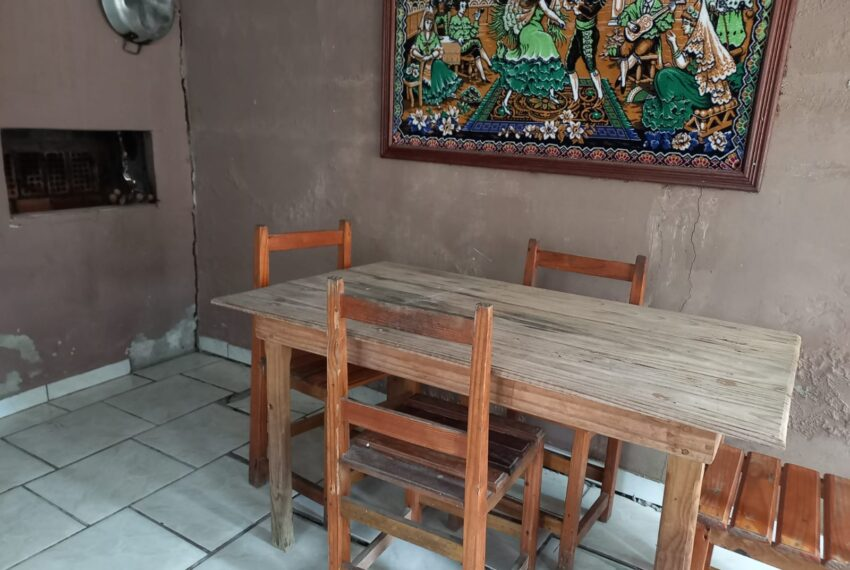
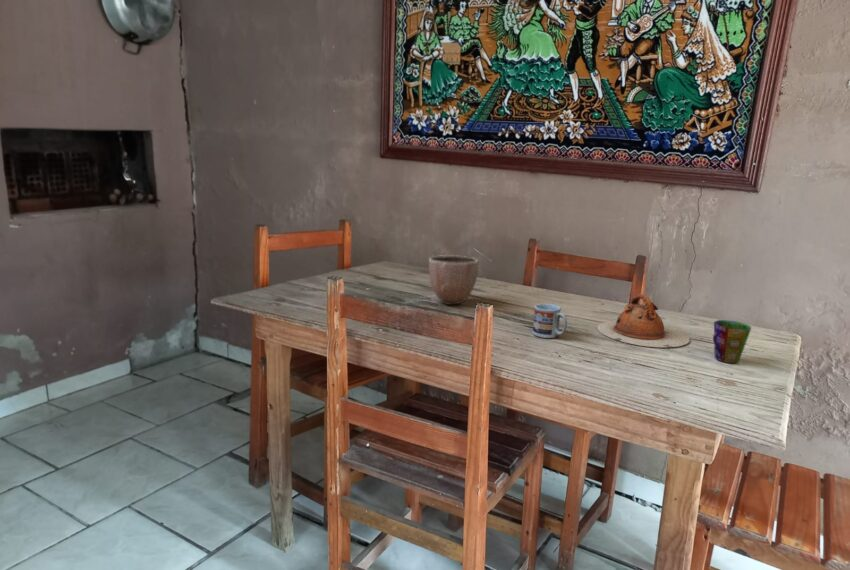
+ cup [532,303,568,339]
+ cup [712,319,752,364]
+ teapot [596,294,691,348]
+ decorative bowl [428,254,480,306]
